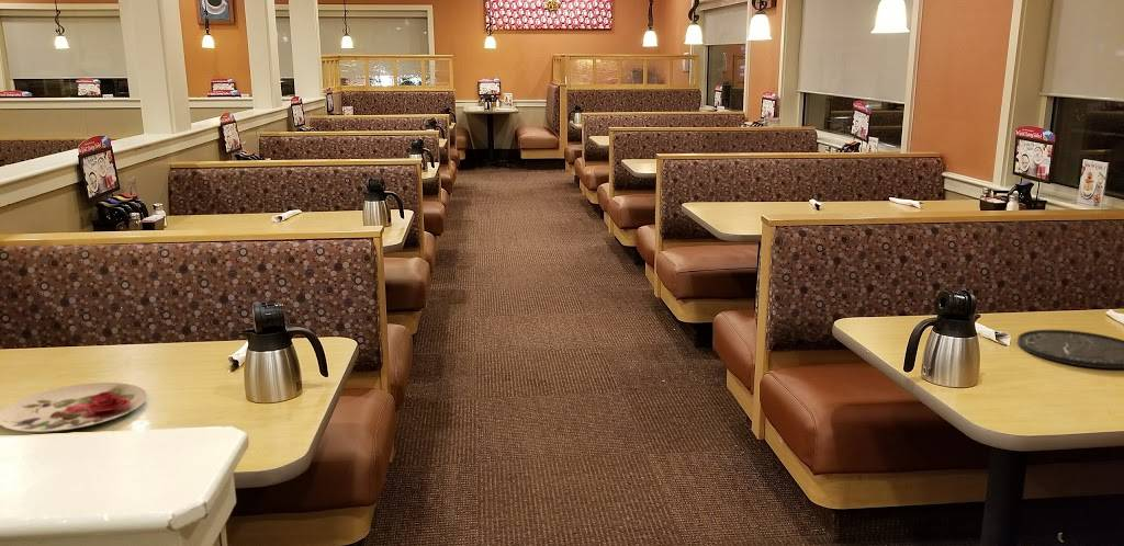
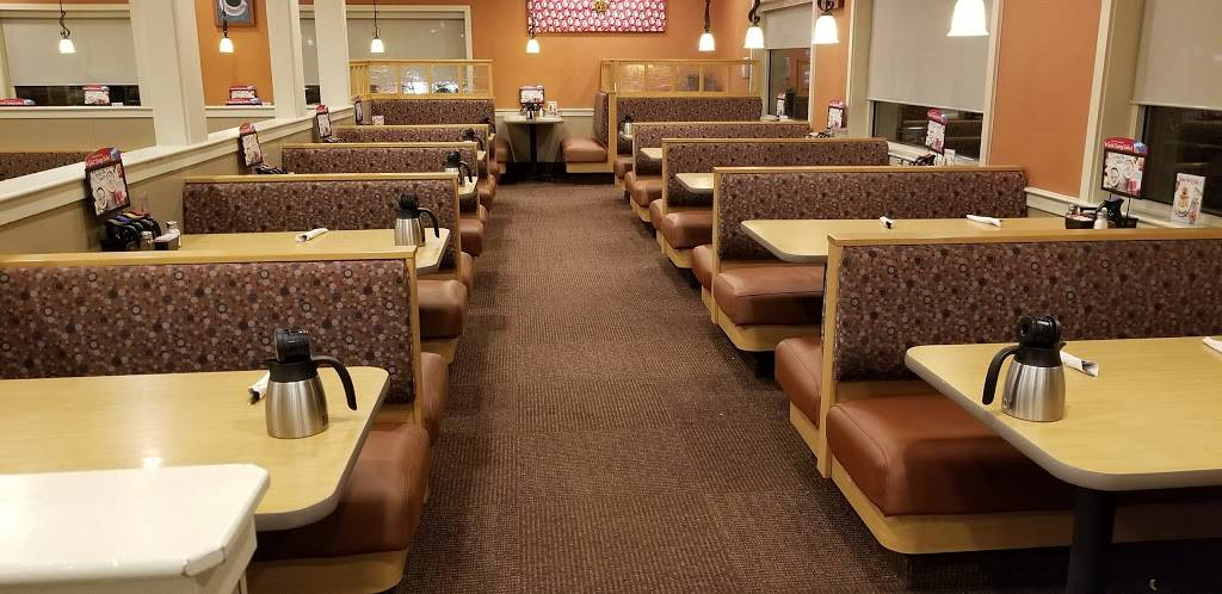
- plate [0,382,148,433]
- plate [1016,329,1124,369]
